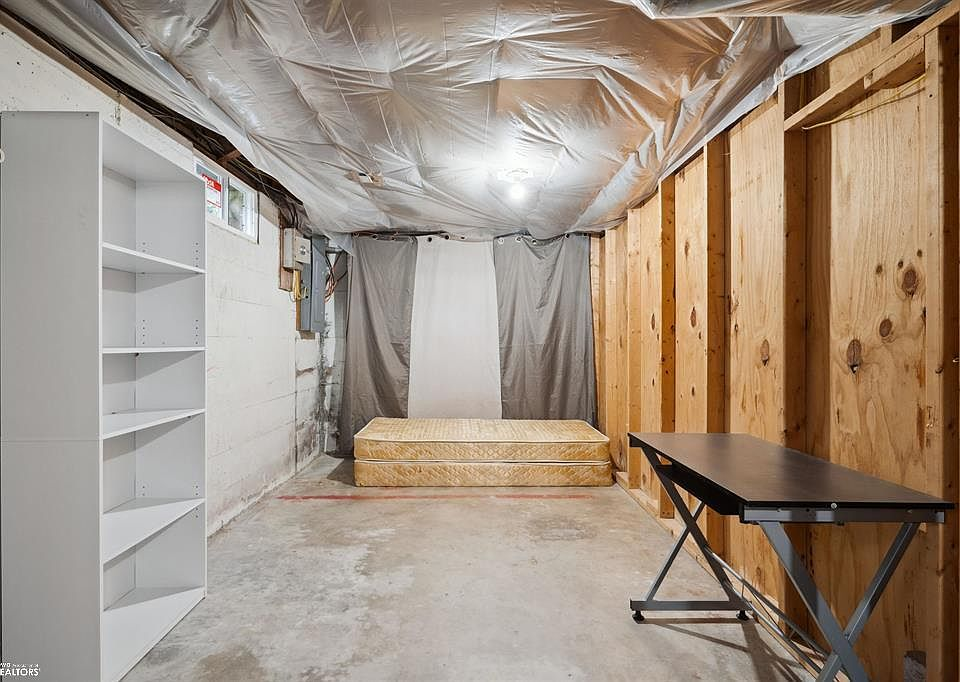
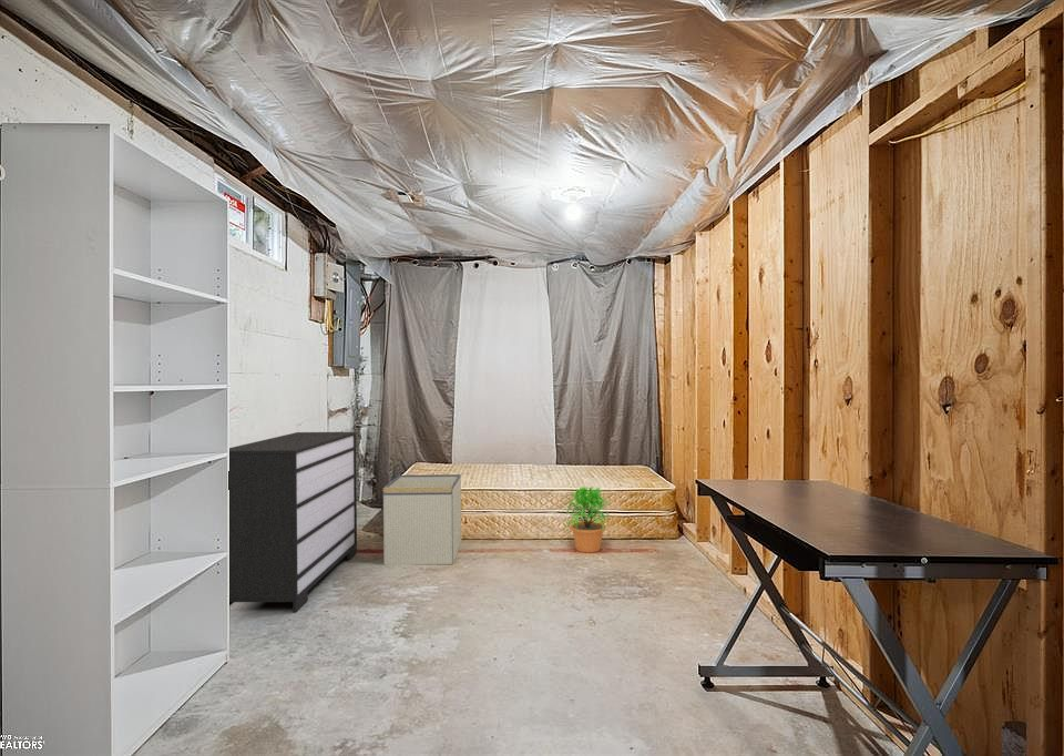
+ dresser [228,431,358,613]
+ potted plant [563,486,612,553]
+ storage bin [382,473,462,566]
